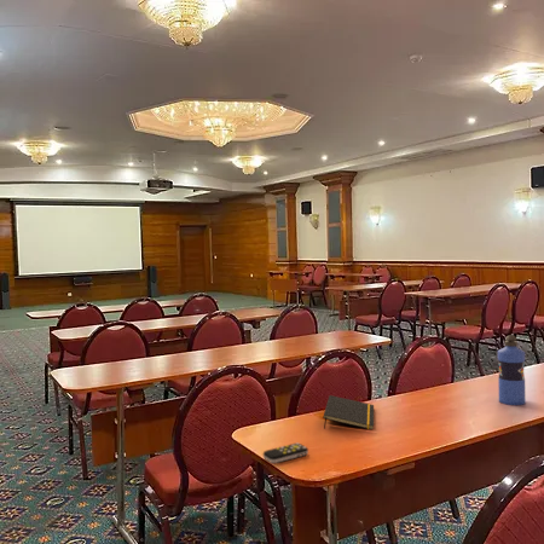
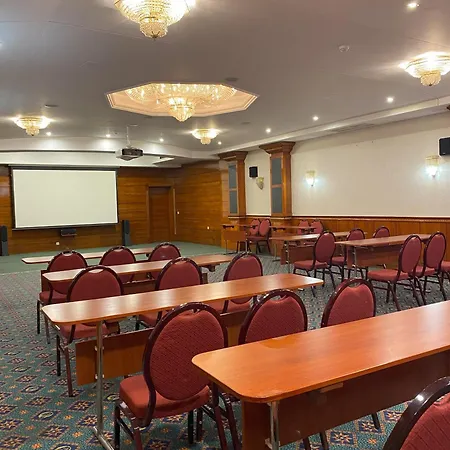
- notepad [322,394,375,430]
- water bottle [497,334,527,406]
- remote control [262,441,309,464]
